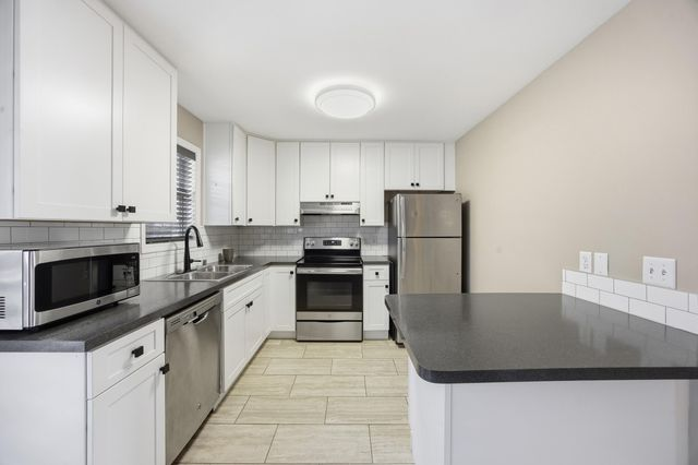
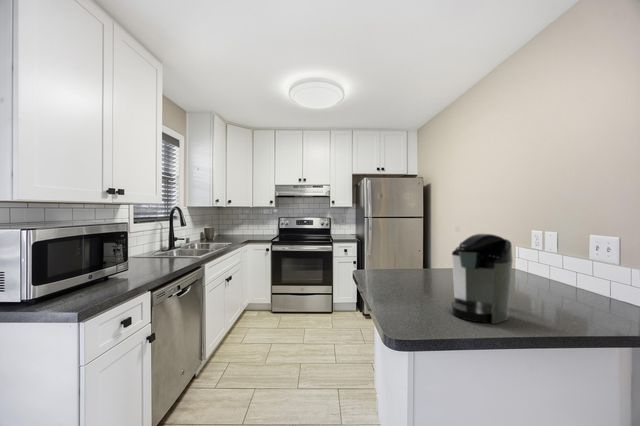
+ coffee maker [450,233,514,325]
